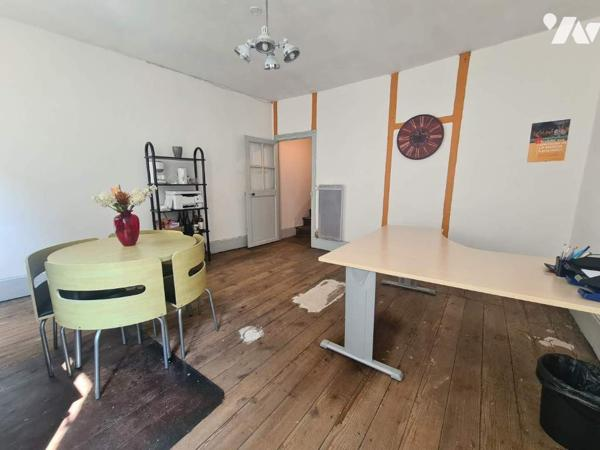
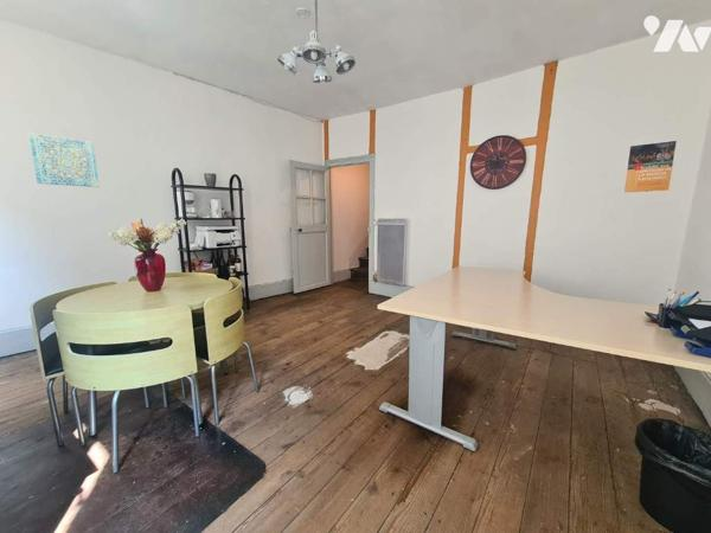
+ wall art [27,131,101,188]
